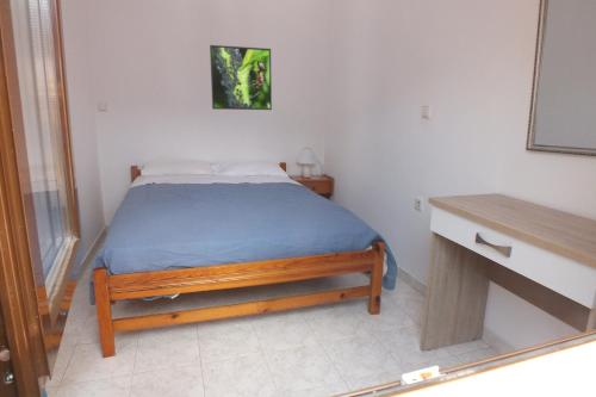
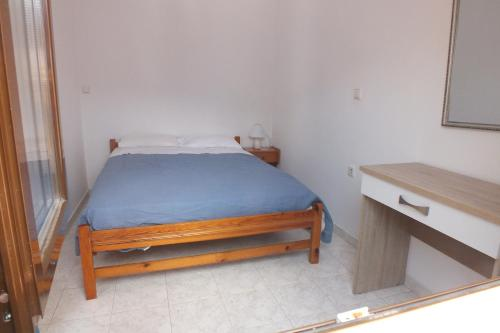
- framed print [209,44,273,111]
